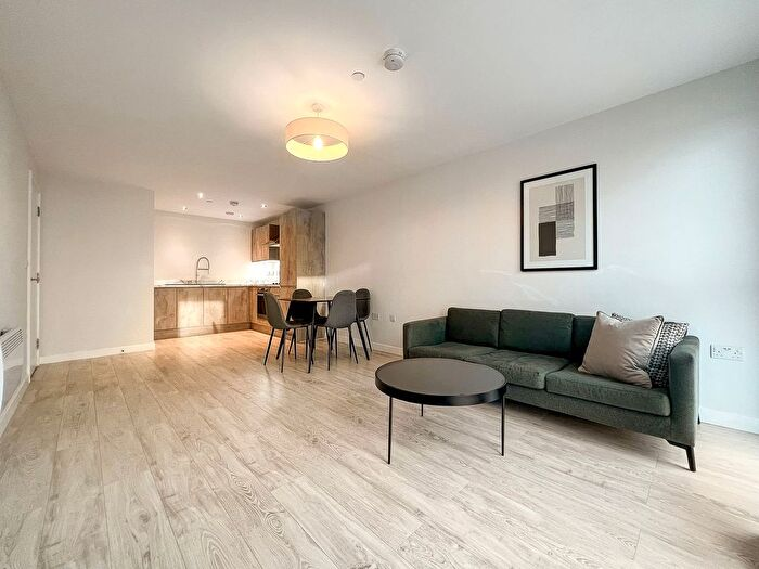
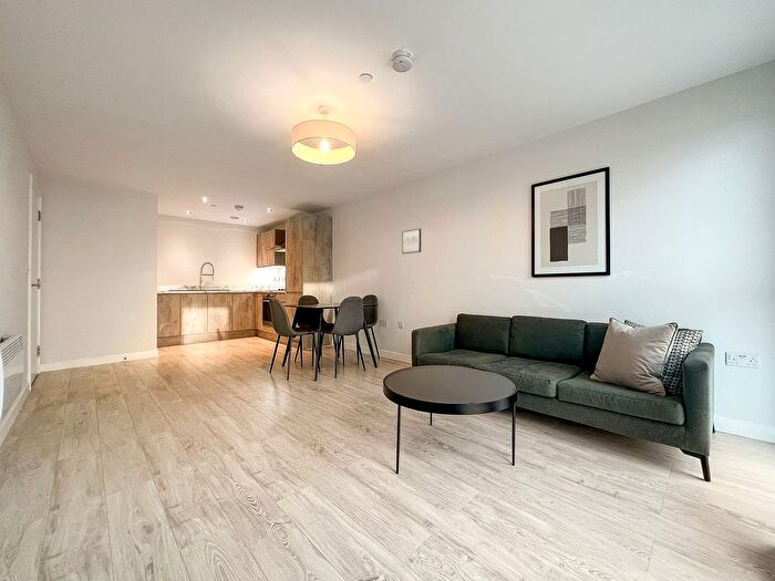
+ wall art [401,228,422,255]
